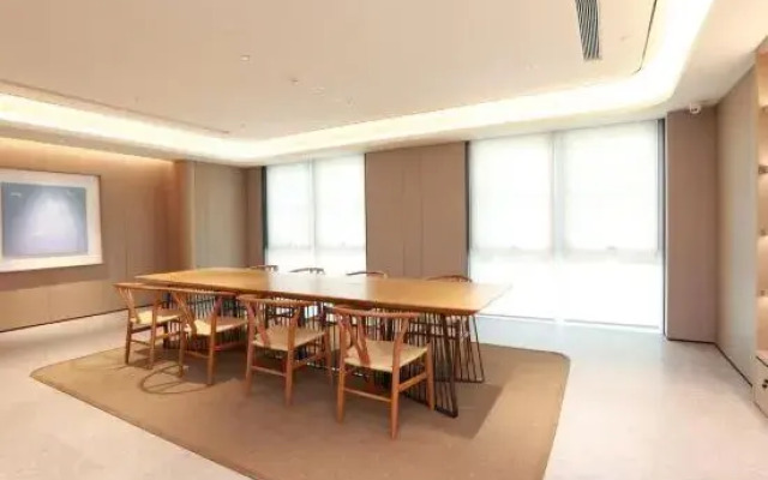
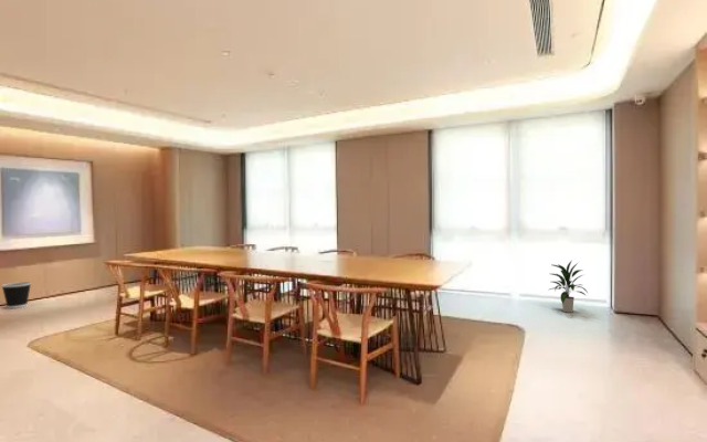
+ wastebasket [0,281,32,309]
+ indoor plant [549,259,589,314]
